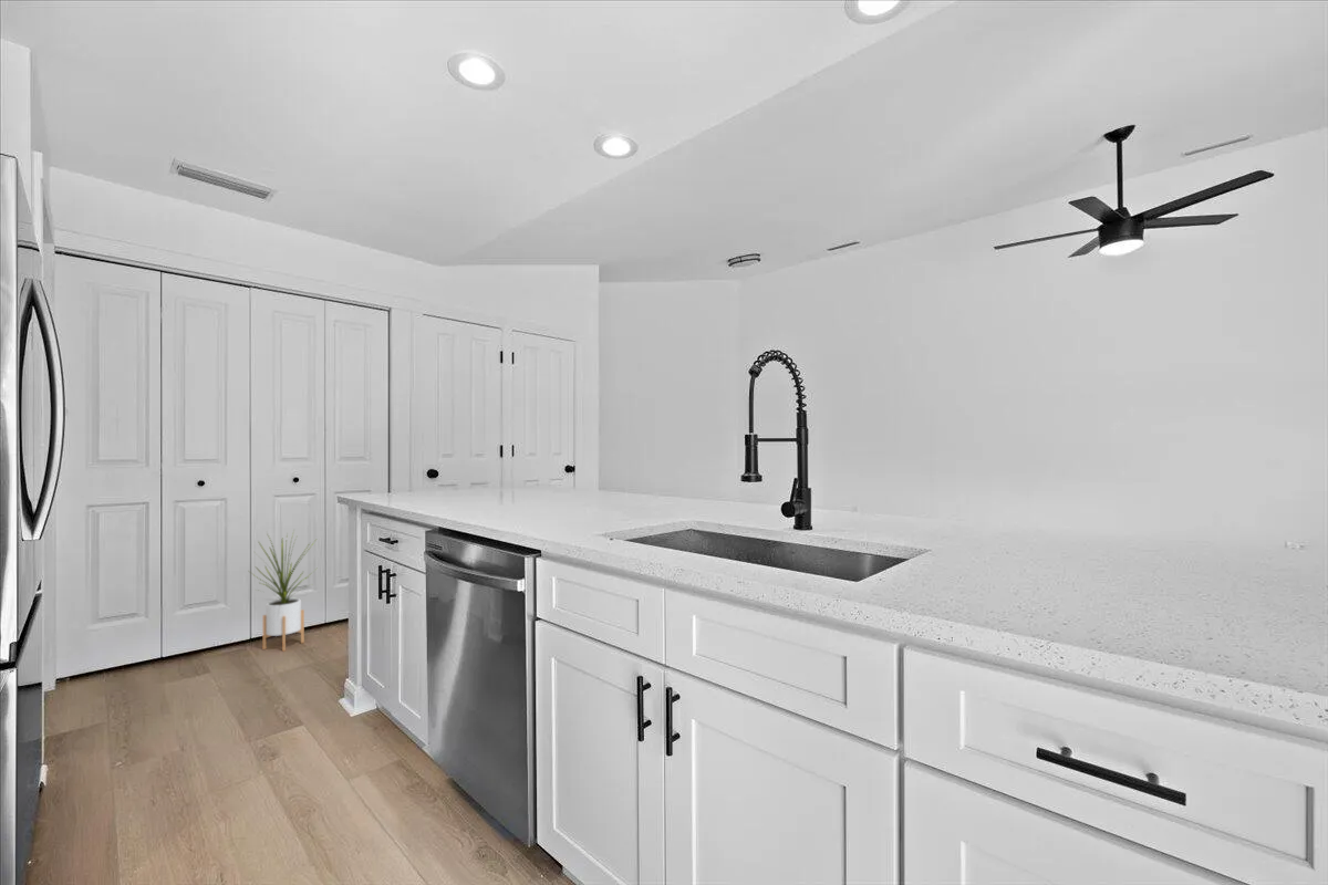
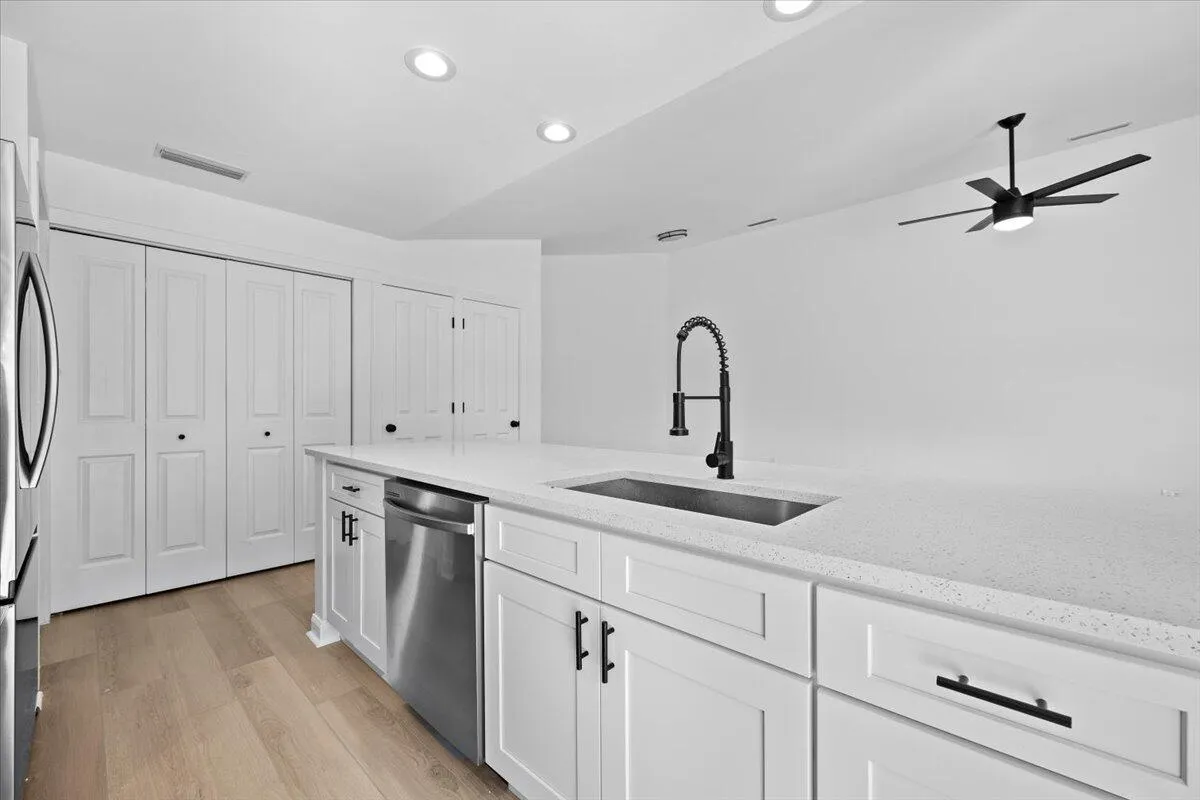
- house plant [248,529,317,652]
